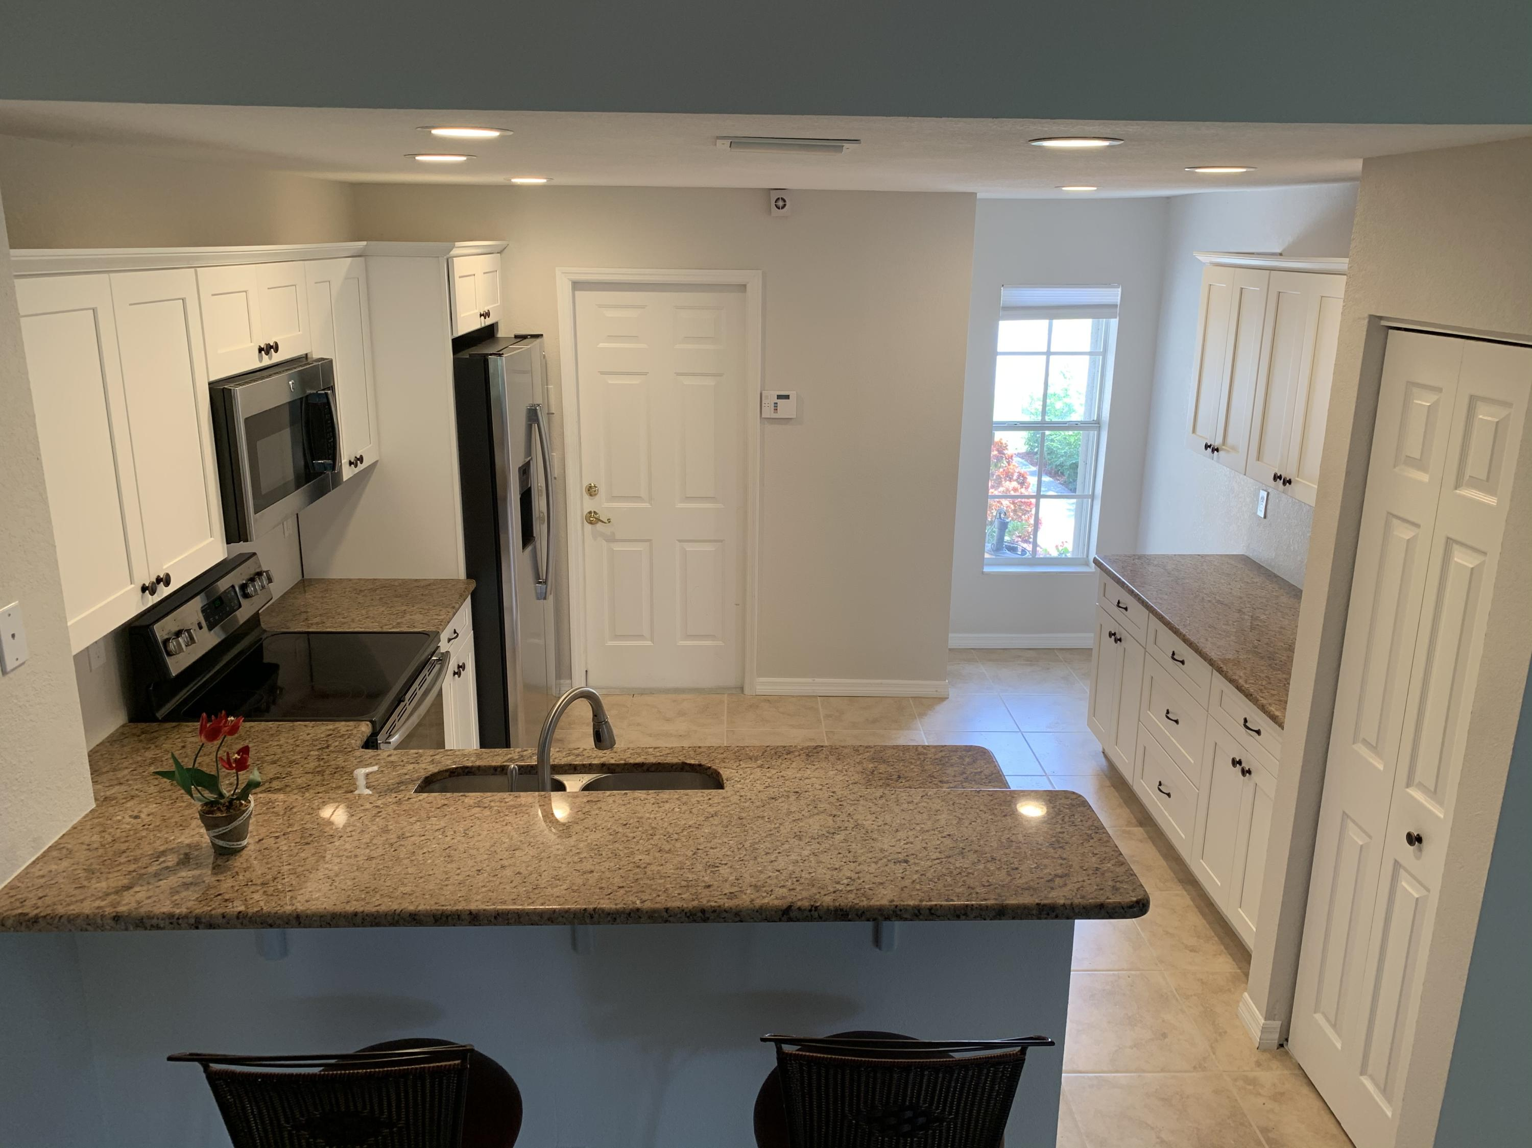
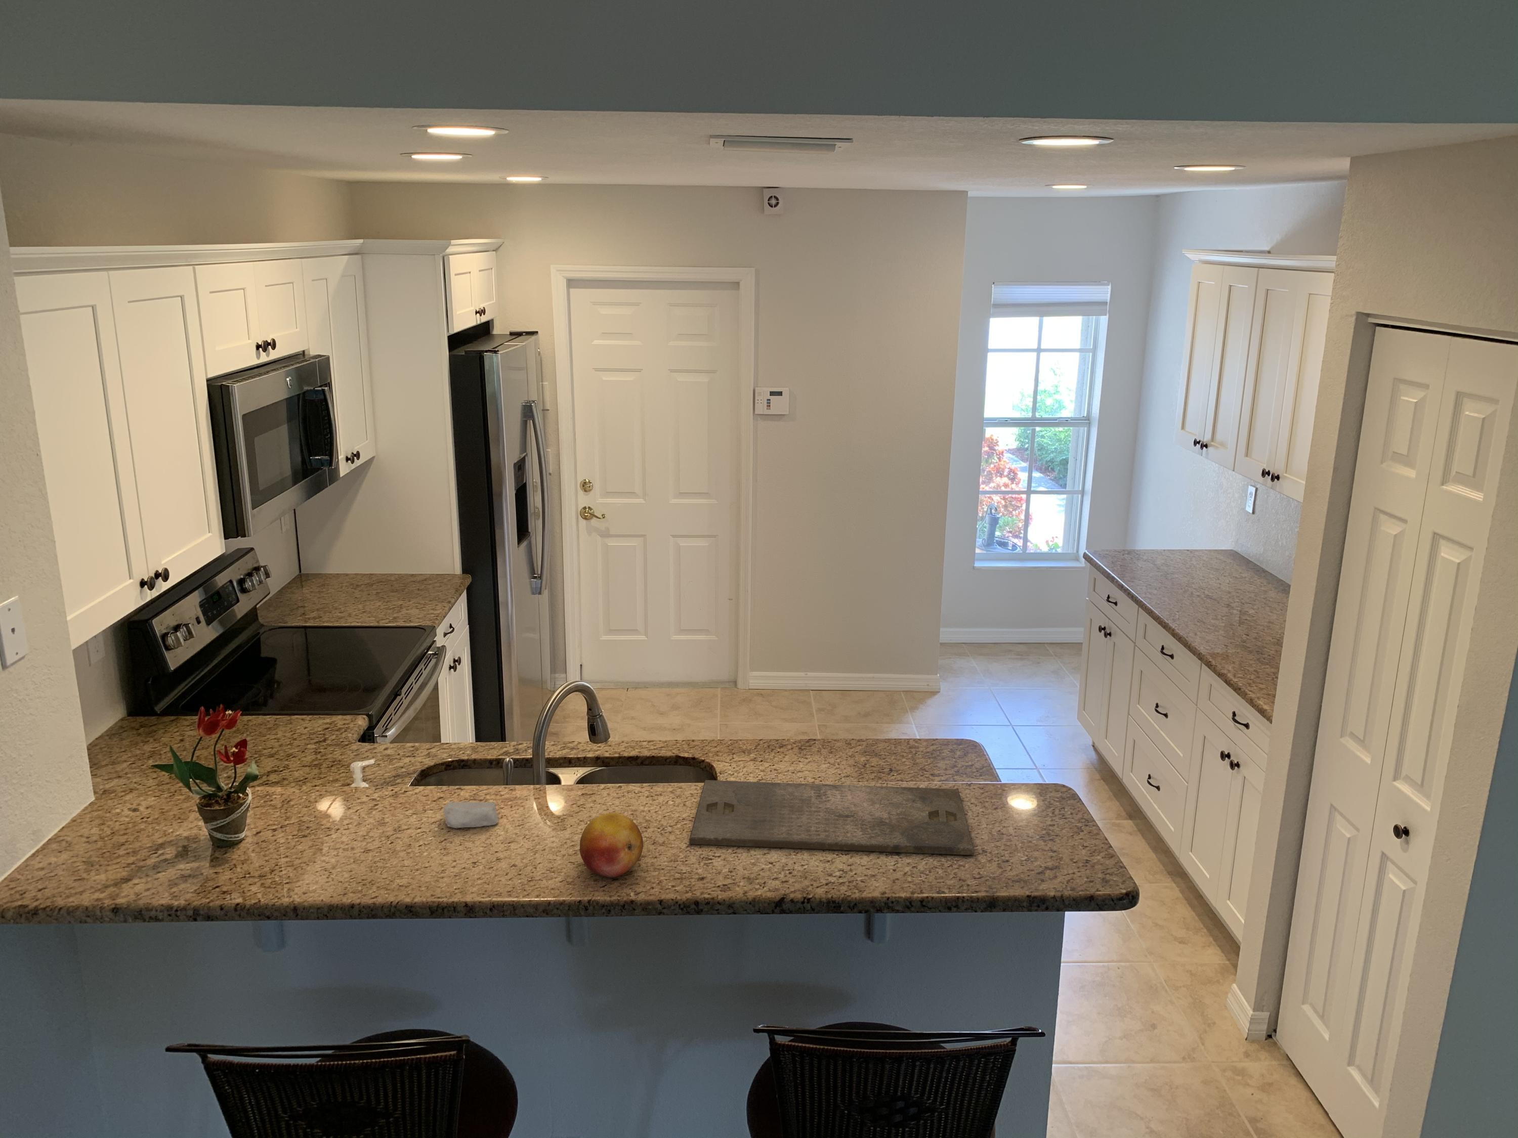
+ soap bar [443,801,498,828]
+ cutting board [690,779,974,856]
+ fruit [580,813,643,879]
